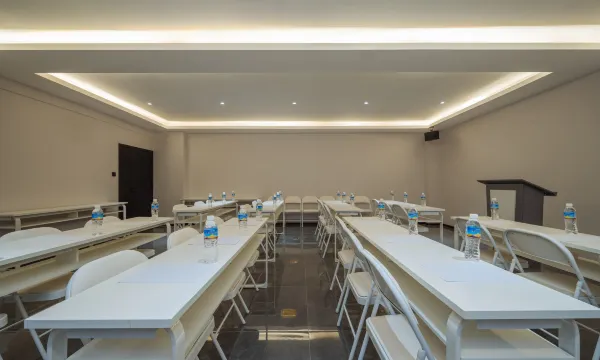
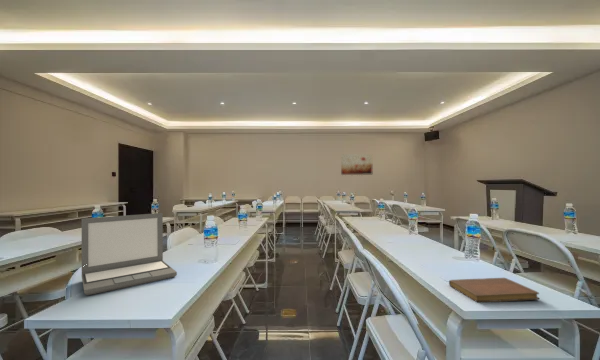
+ laptop [81,212,178,296]
+ notebook [448,277,541,303]
+ wall art [340,153,373,176]
